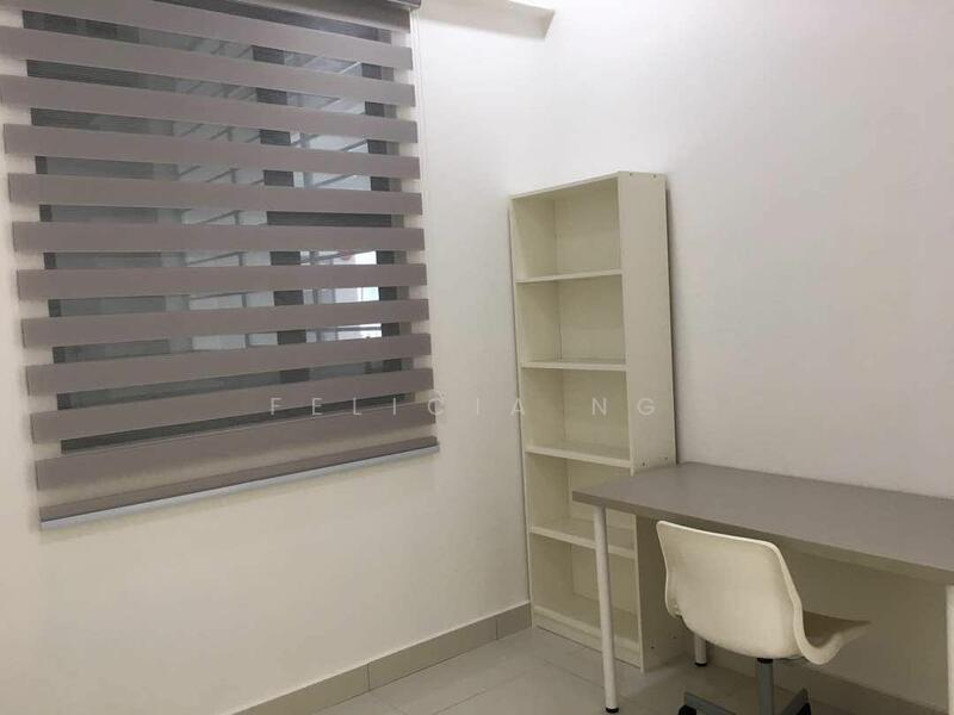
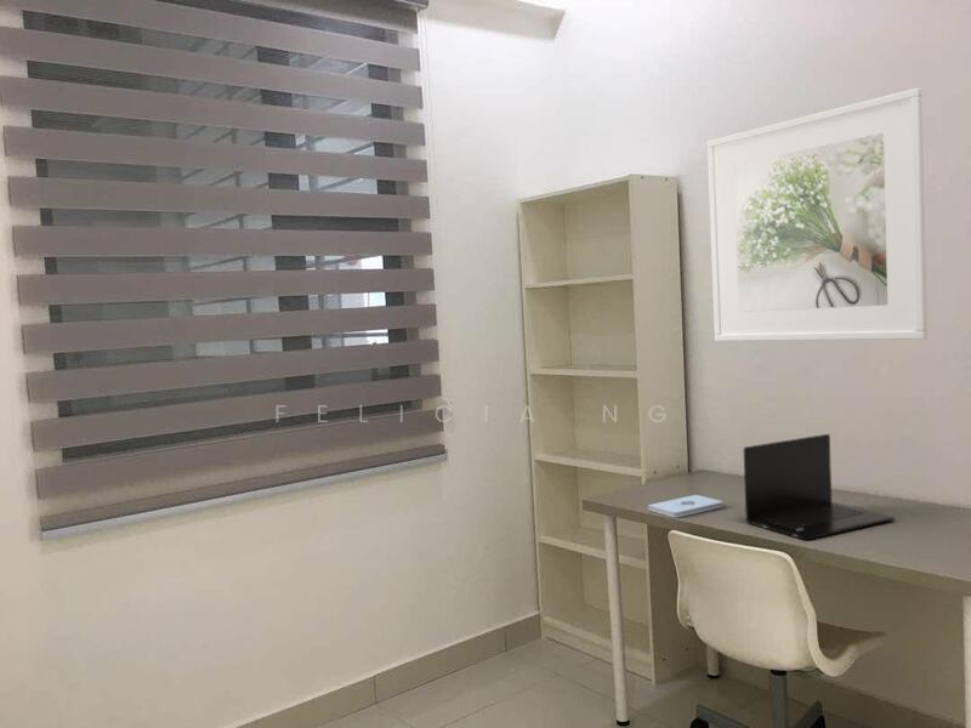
+ laptop [743,433,896,541]
+ notepad [647,494,723,519]
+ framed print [706,87,929,342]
